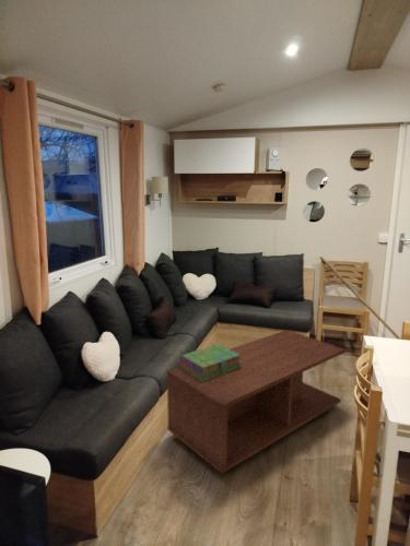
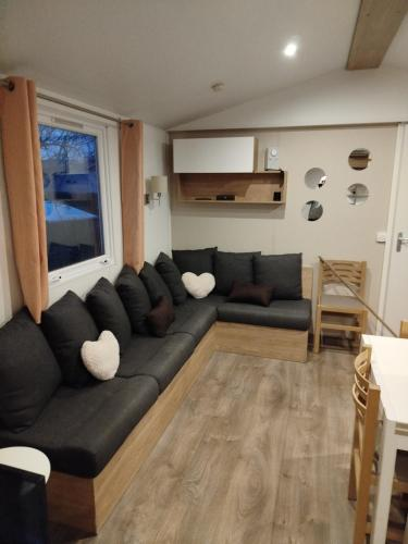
- coffee table [166,329,347,475]
- stack of books [178,343,242,381]
